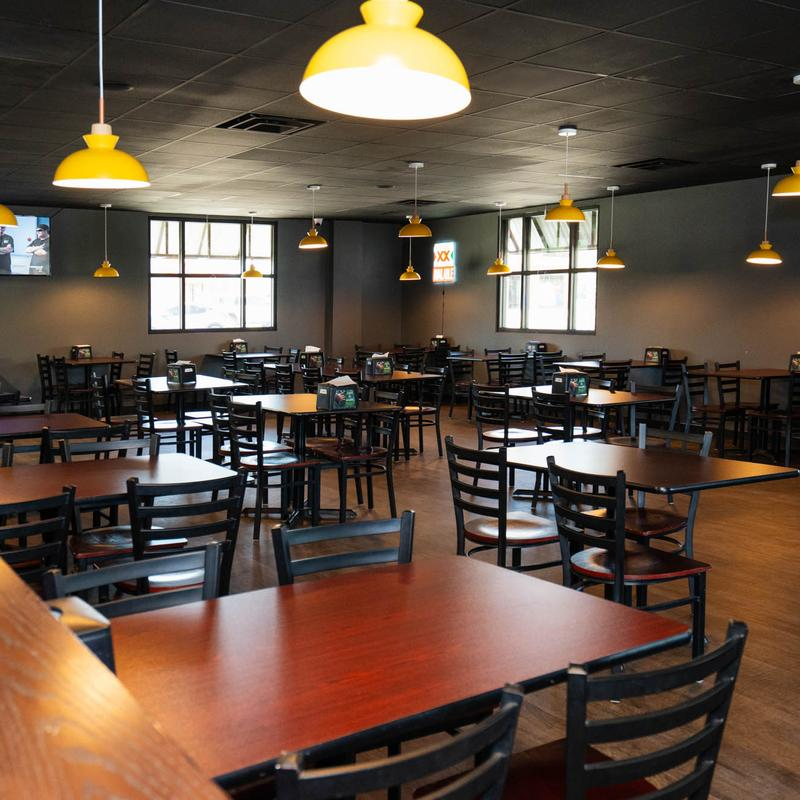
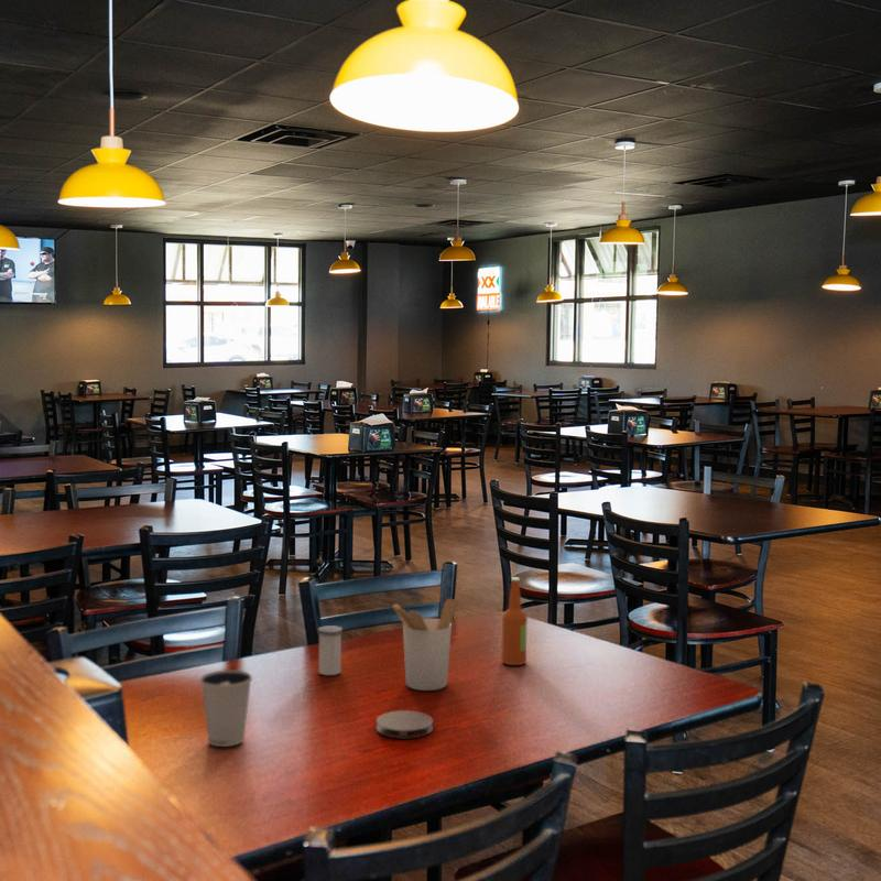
+ utensil holder [391,598,458,692]
+ beer bottle [500,576,529,666]
+ dixie cup [199,670,253,748]
+ coaster [376,709,434,739]
+ salt shaker [317,624,344,676]
